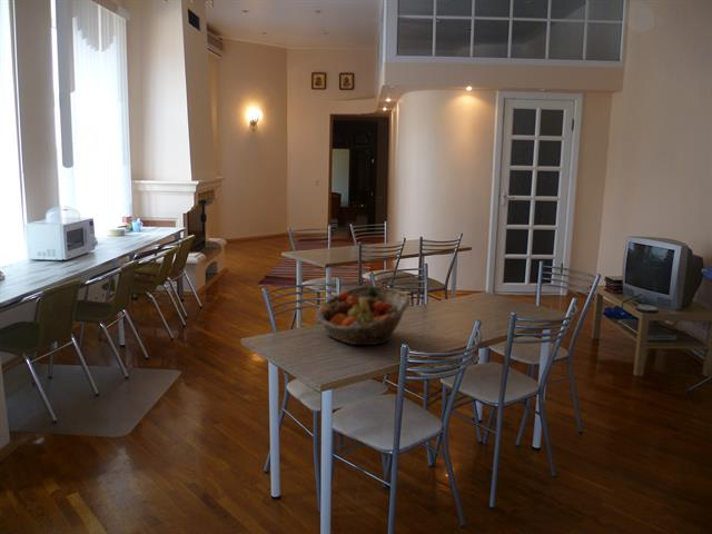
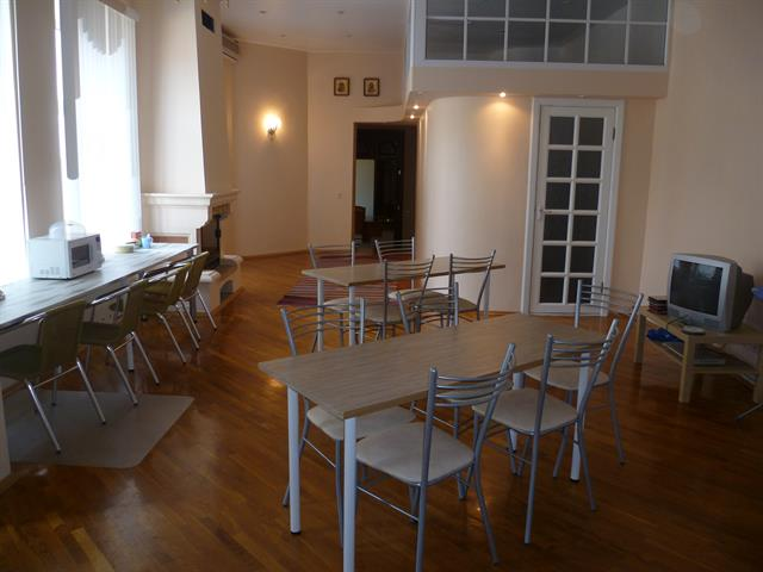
- fruit basket [315,285,412,346]
